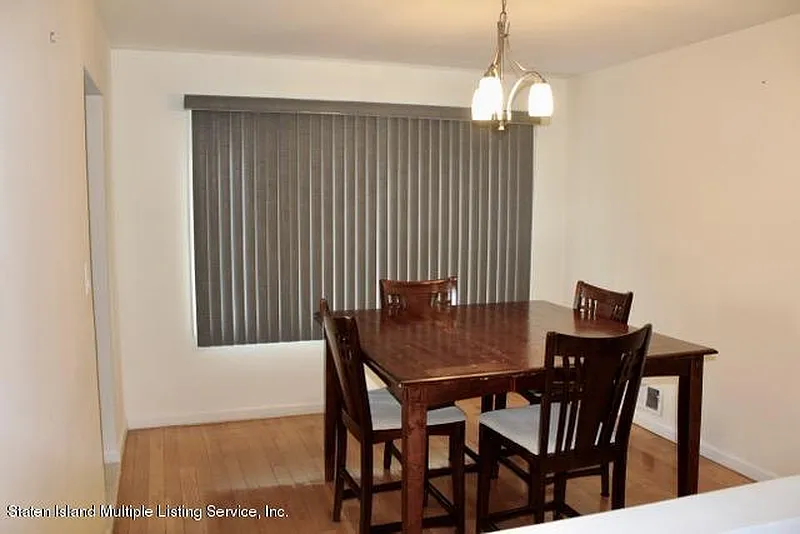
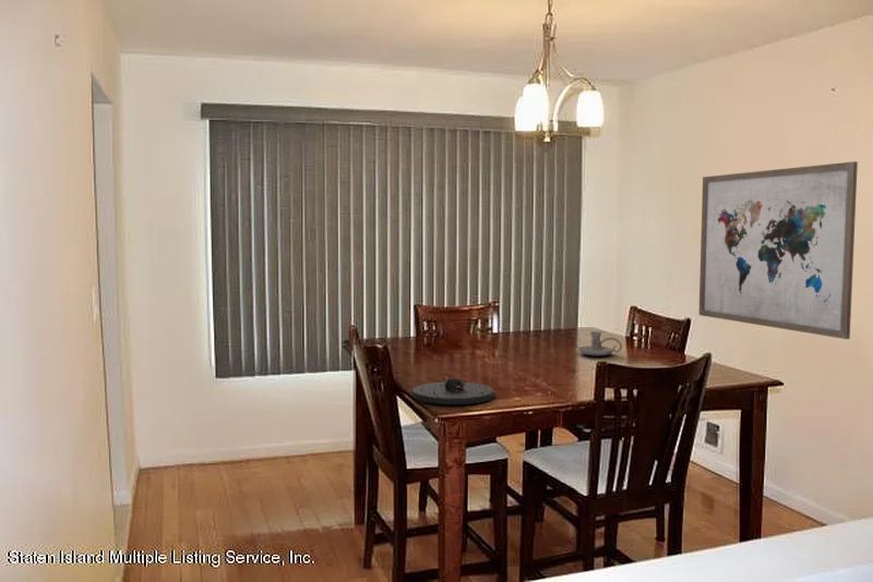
+ plate [411,376,497,405]
+ wall art [697,160,859,340]
+ candle holder [577,330,623,356]
